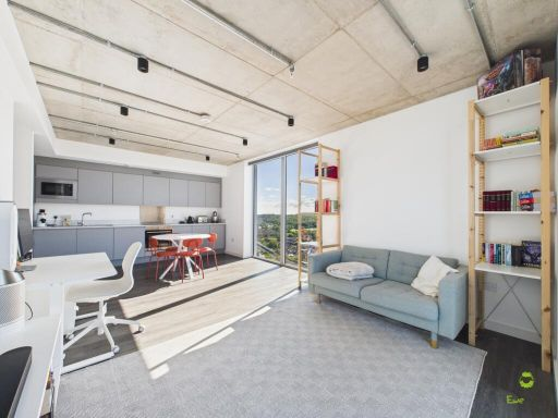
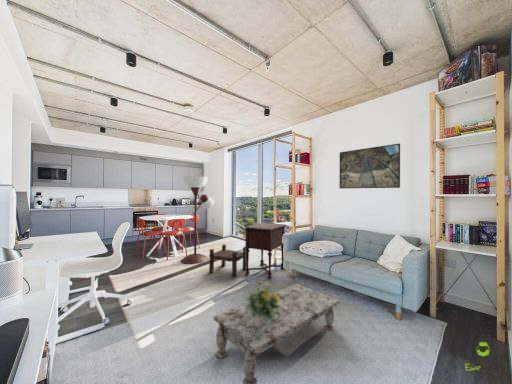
+ coffee table [213,283,341,384]
+ floor lamp [180,175,215,265]
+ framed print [338,142,401,189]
+ side table [244,222,287,280]
+ stool [208,243,247,278]
+ flowering plant [245,280,281,323]
